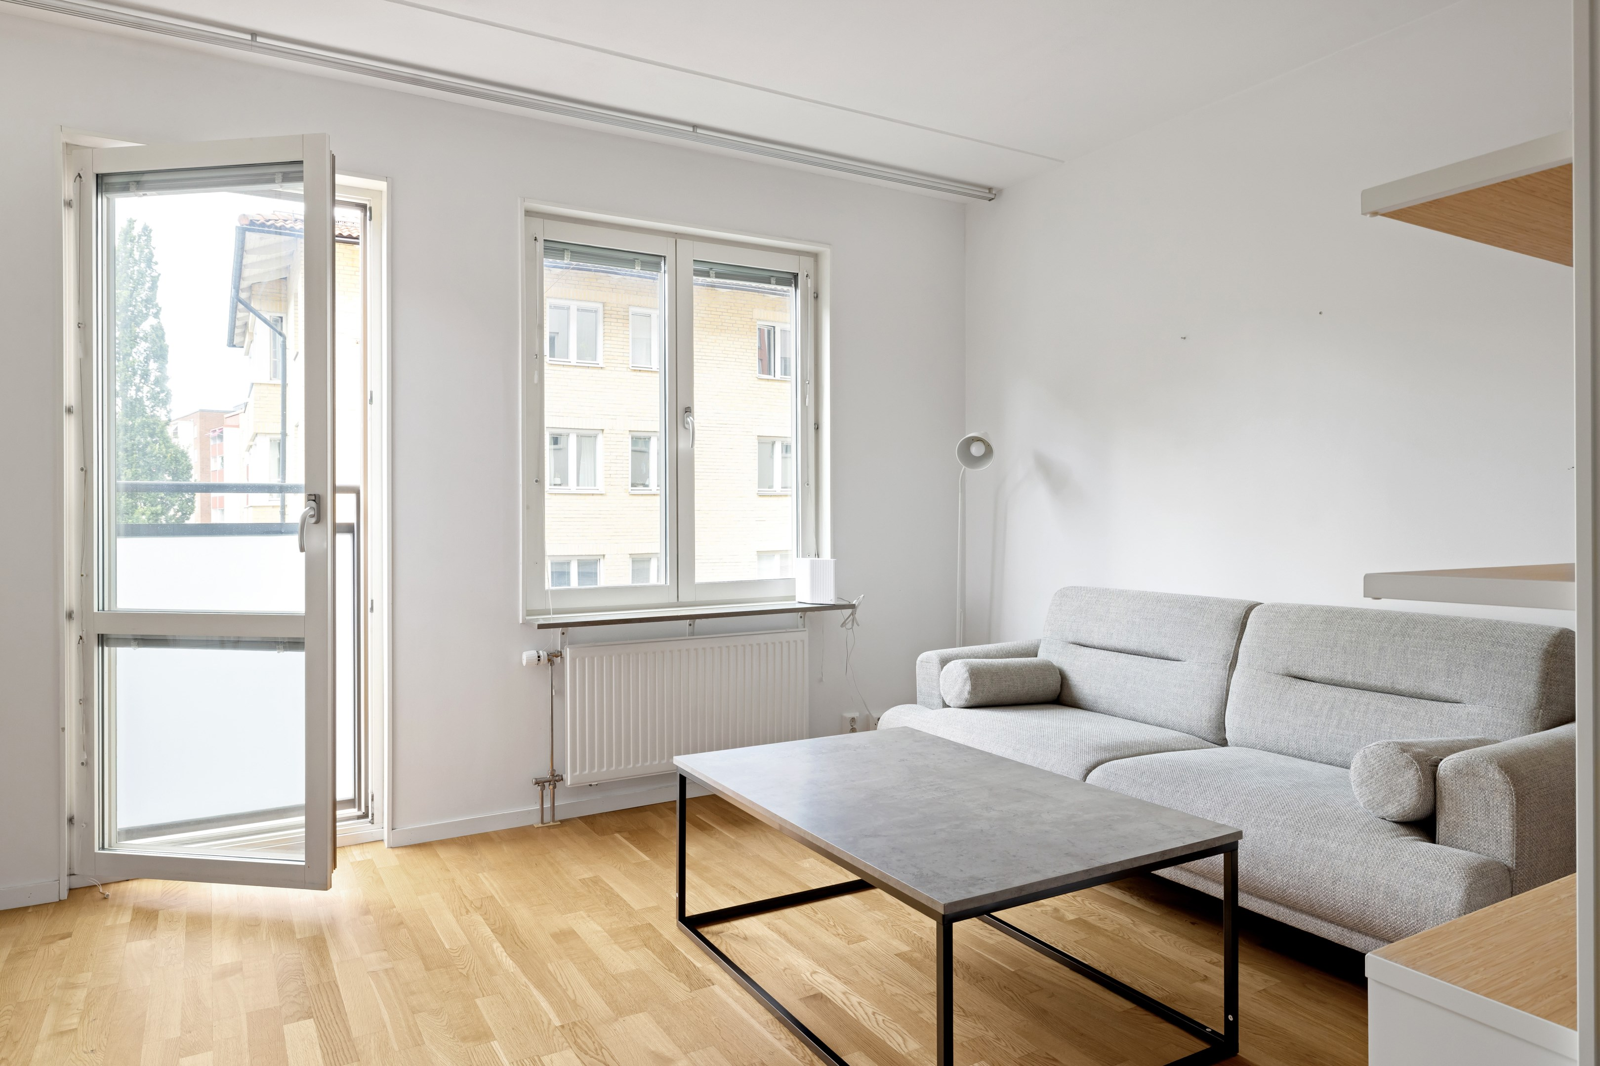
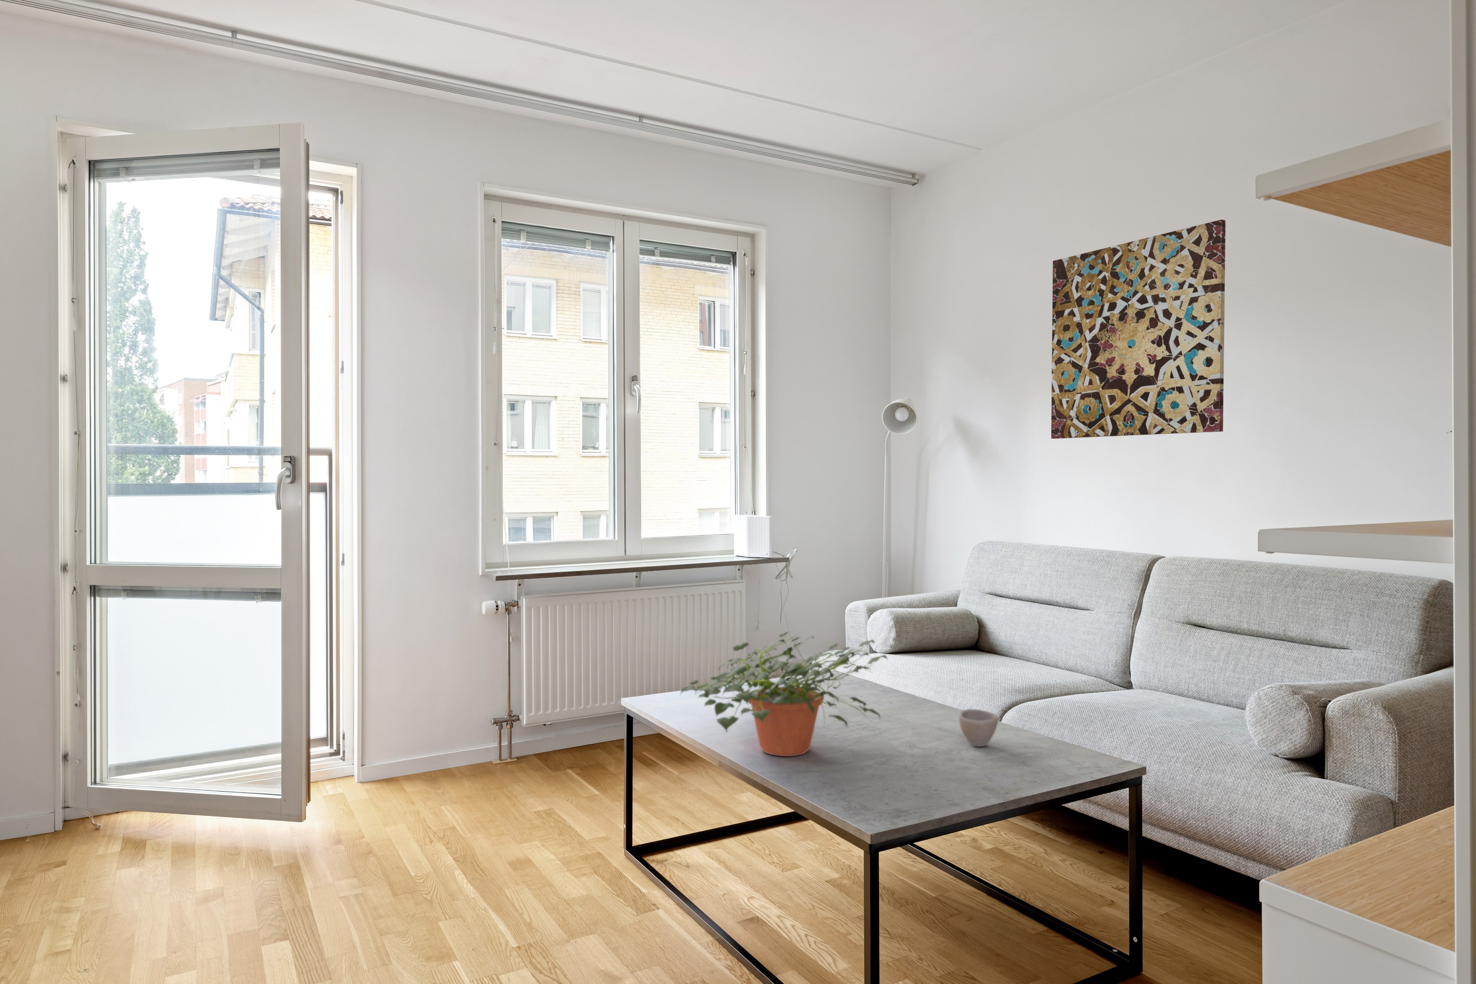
+ wall art [1051,220,1226,439]
+ potted plant [680,631,888,757]
+ cup [959,708,999,747]
